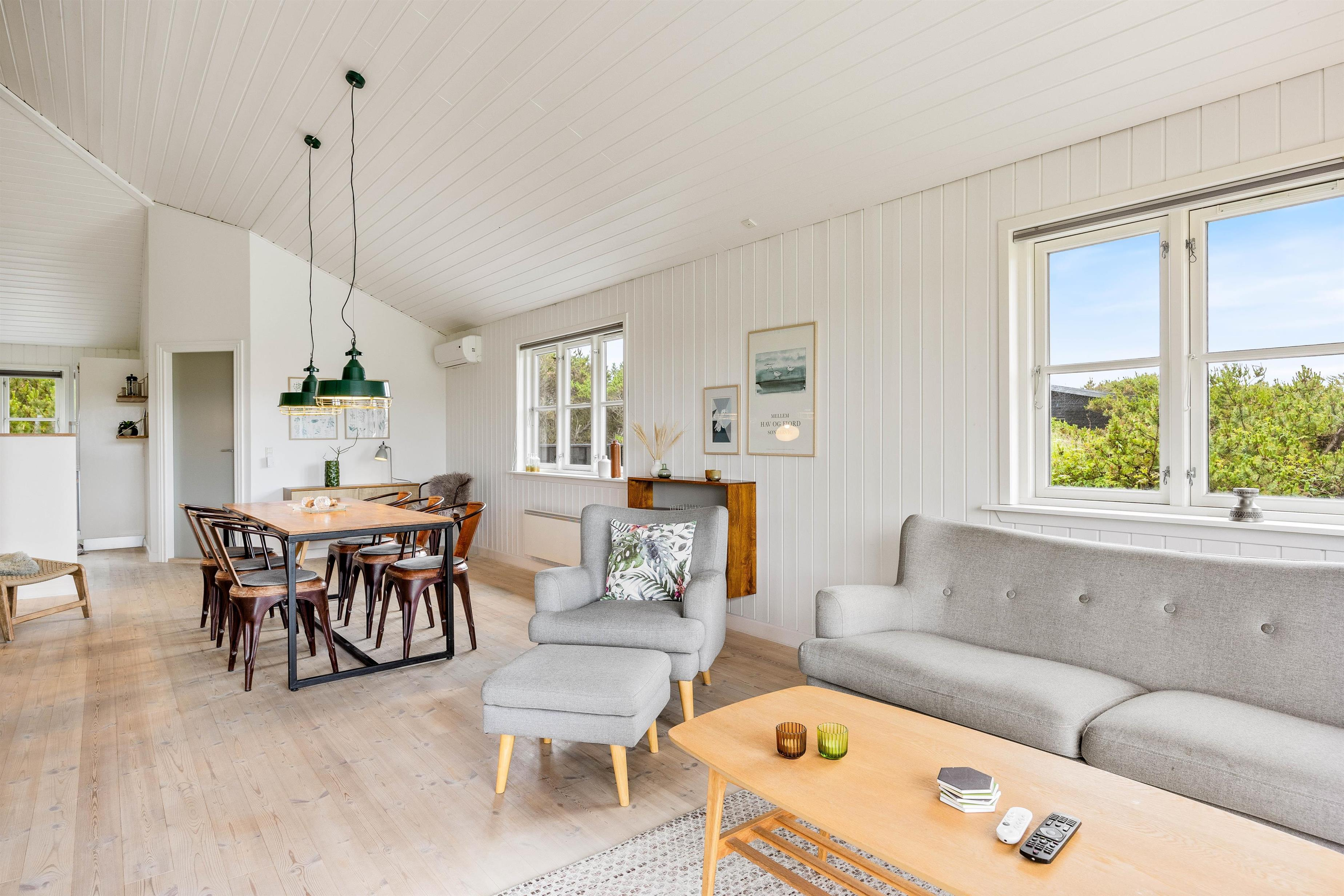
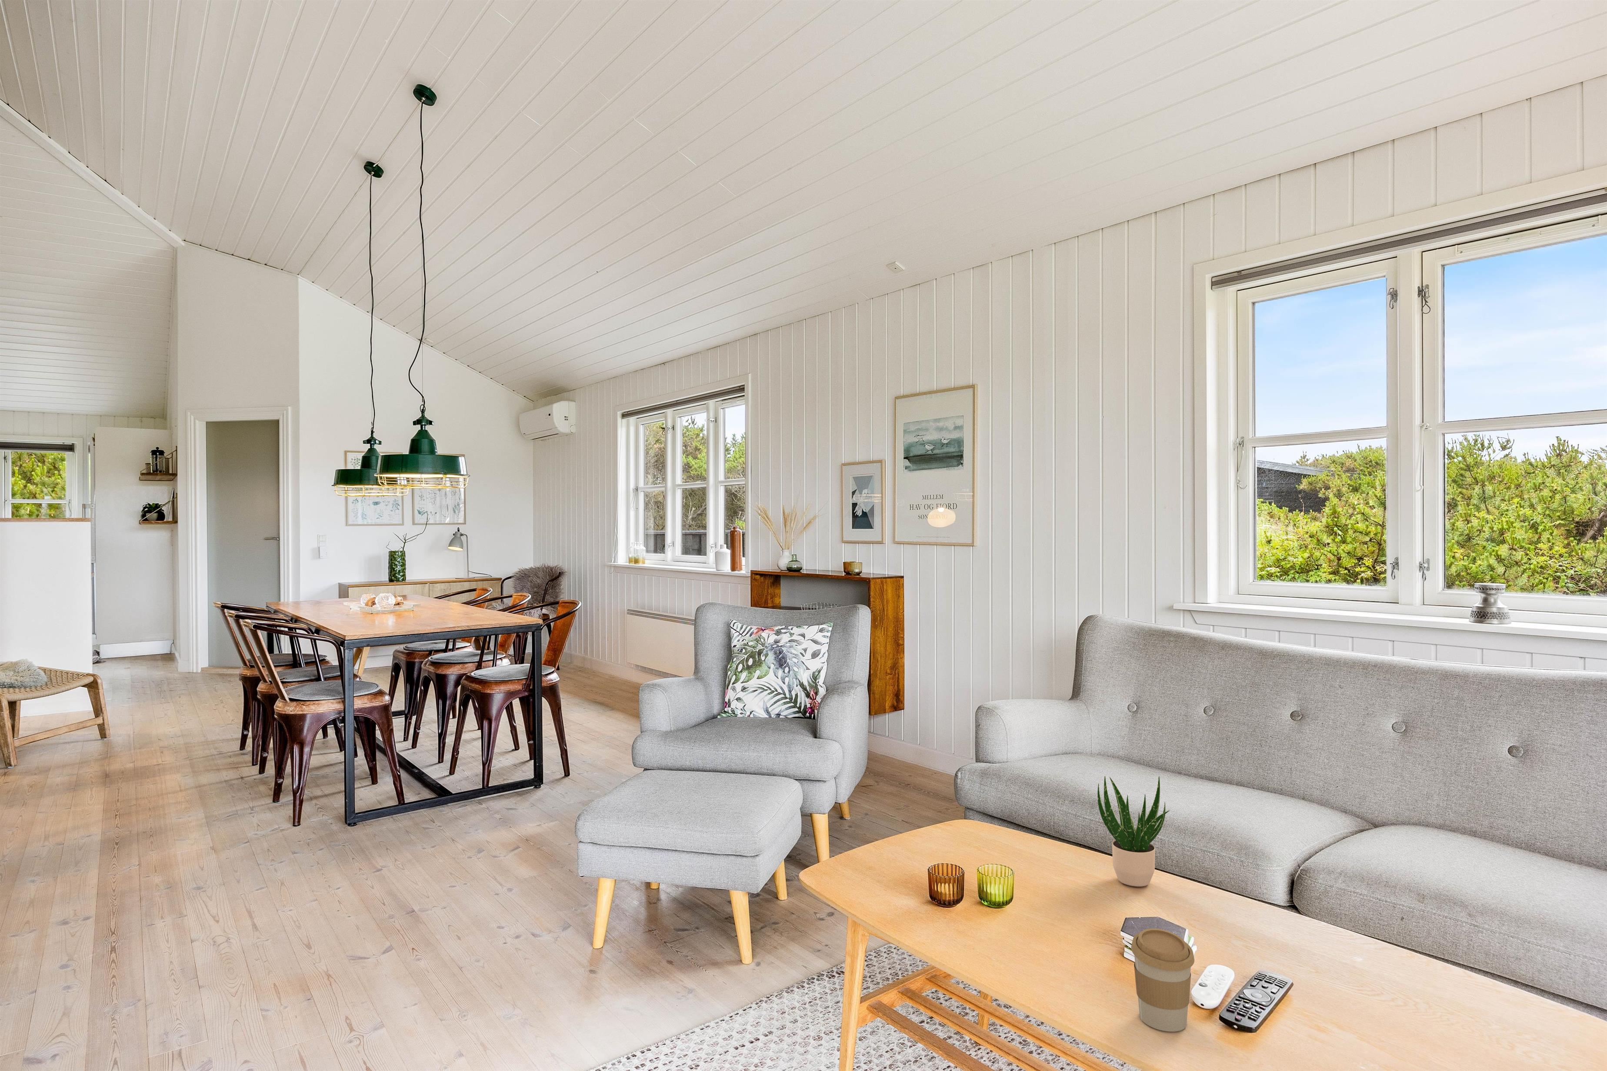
+ coffee cup [1131,928,1194,1032]
+ potted plant [1096,776,1171,887]
